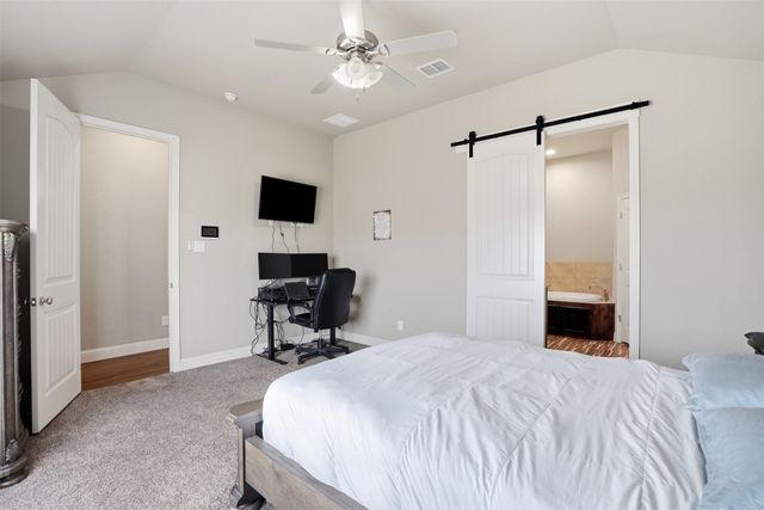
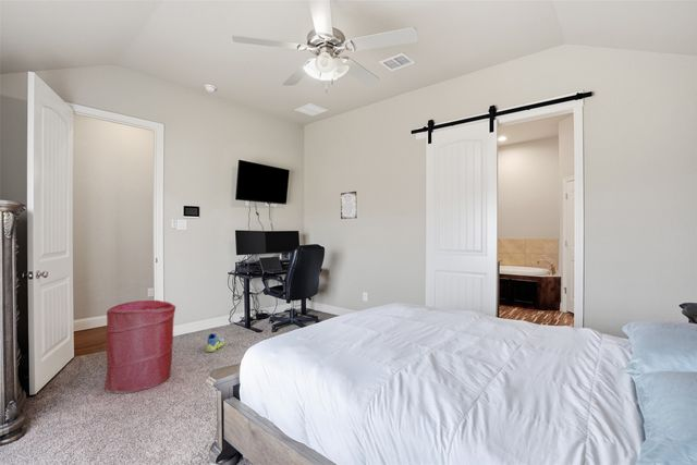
+ laundry hamper [103,299,176,394]
+ sneaker [205,332,225,353]
